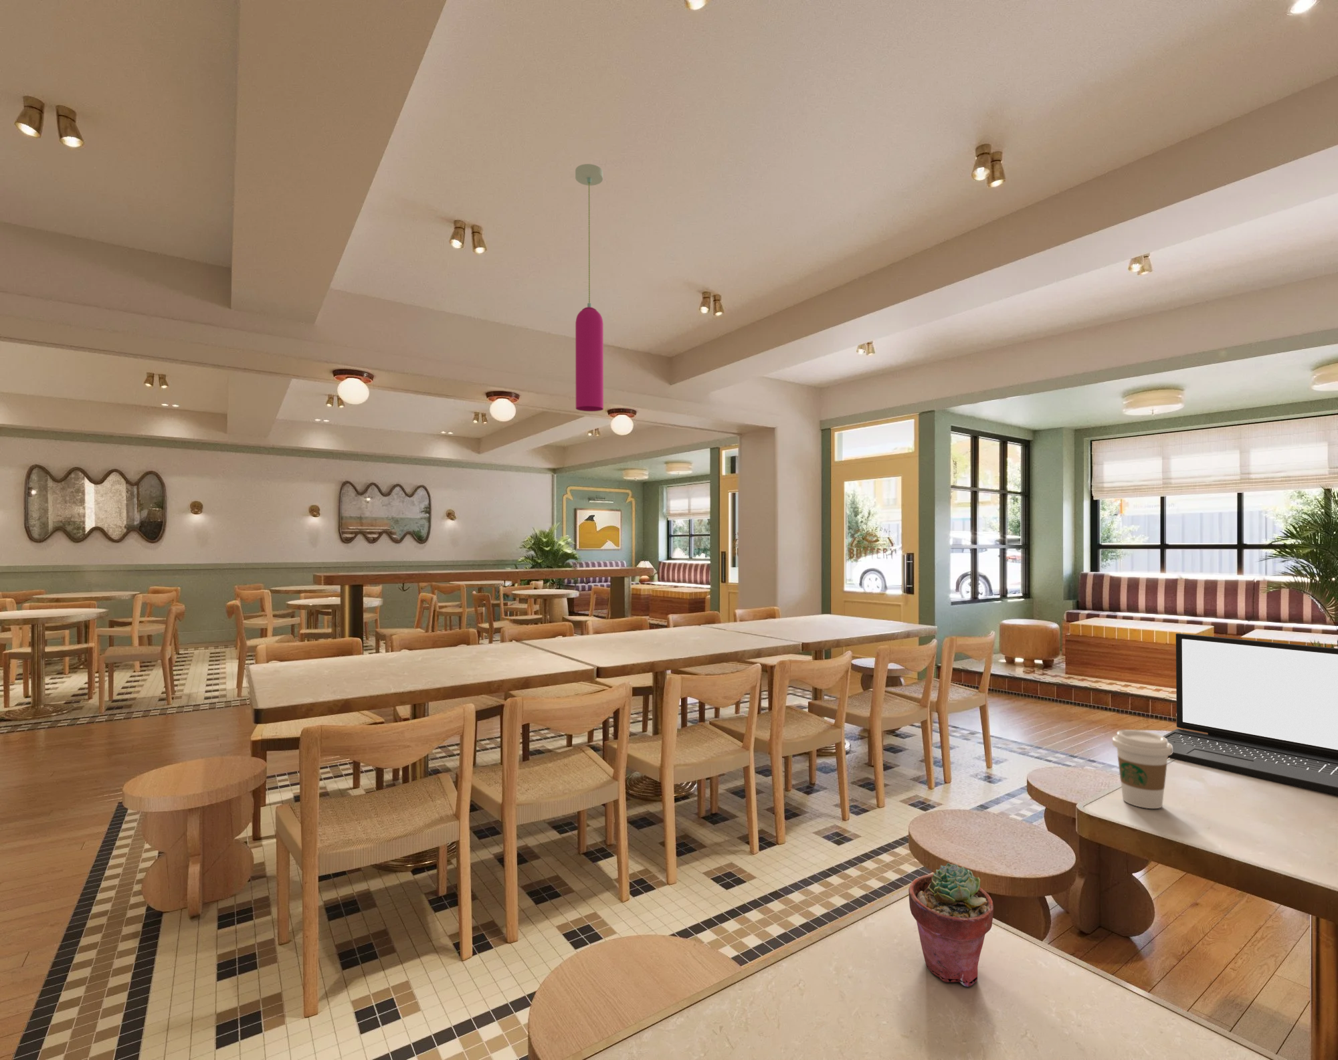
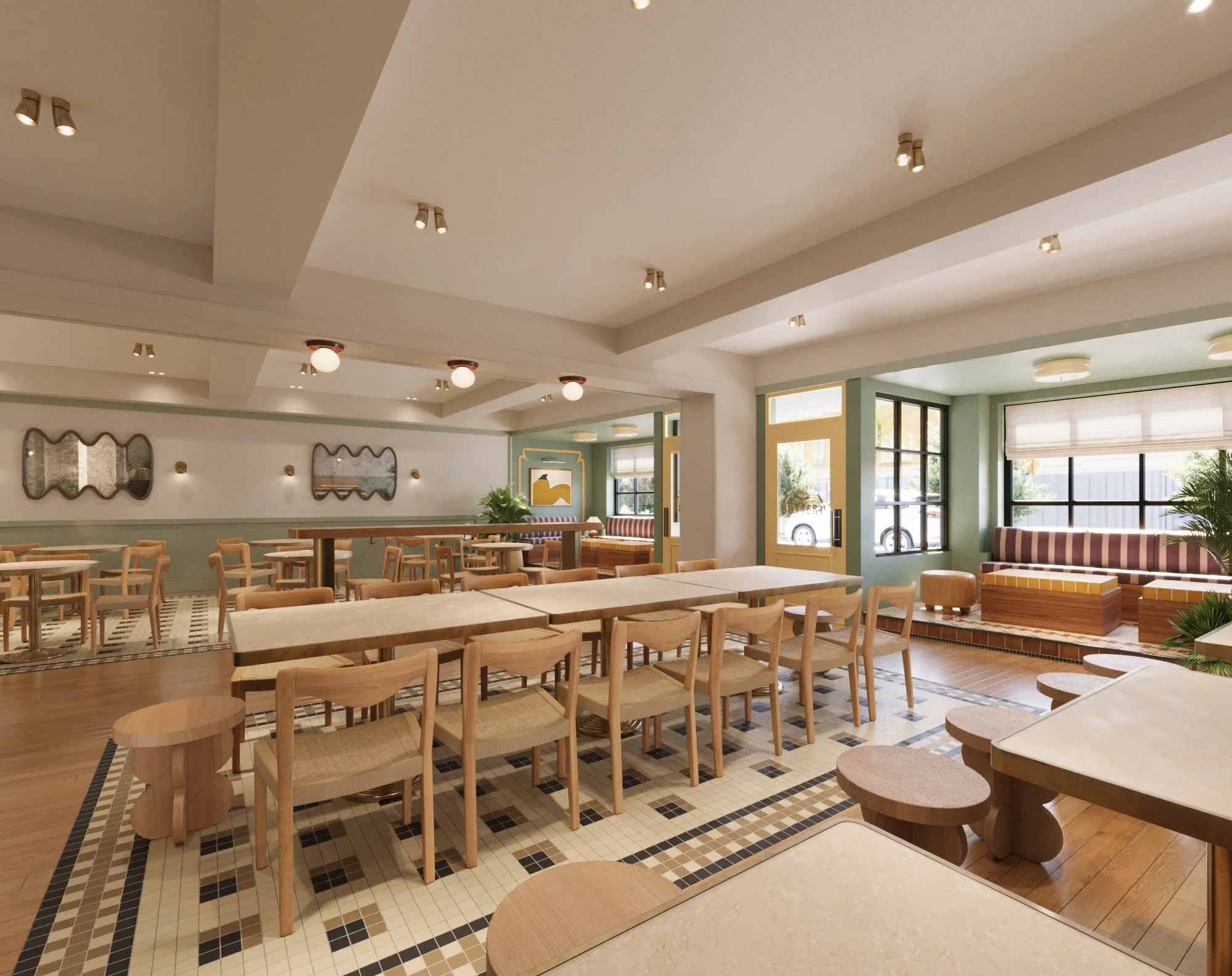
- coffee cup [1112,729,1173,809]
- laptop [1162,633,1338,796]
- potted succulent [908,862,994,987]
- pendant light [575,163,604,412]
